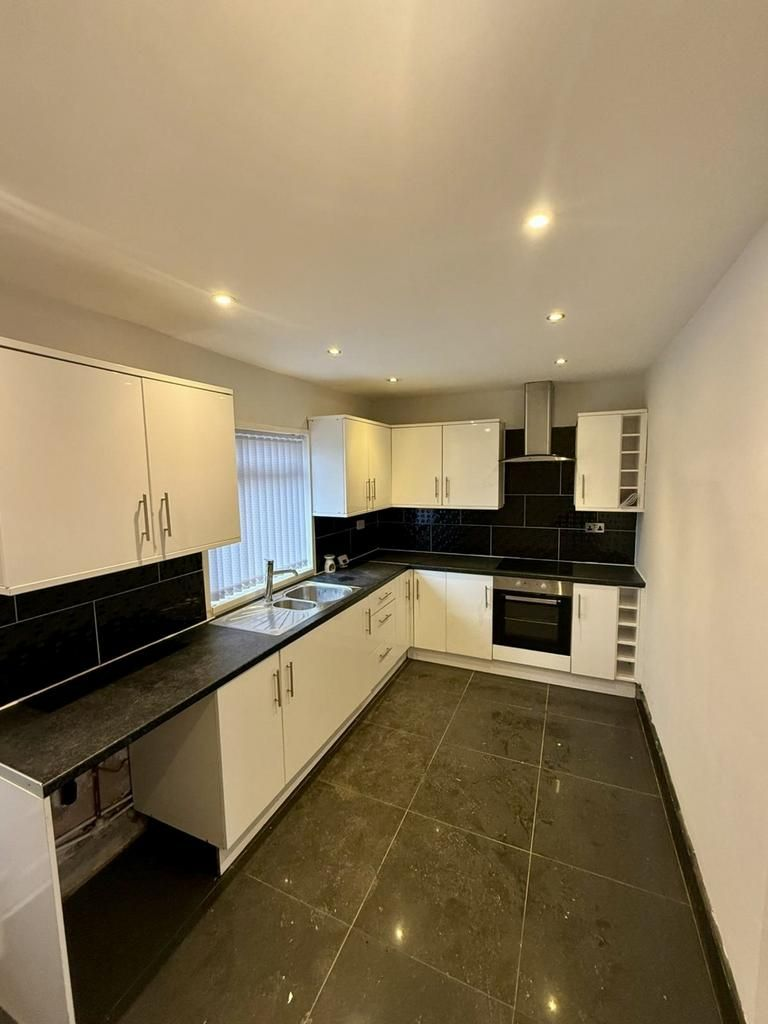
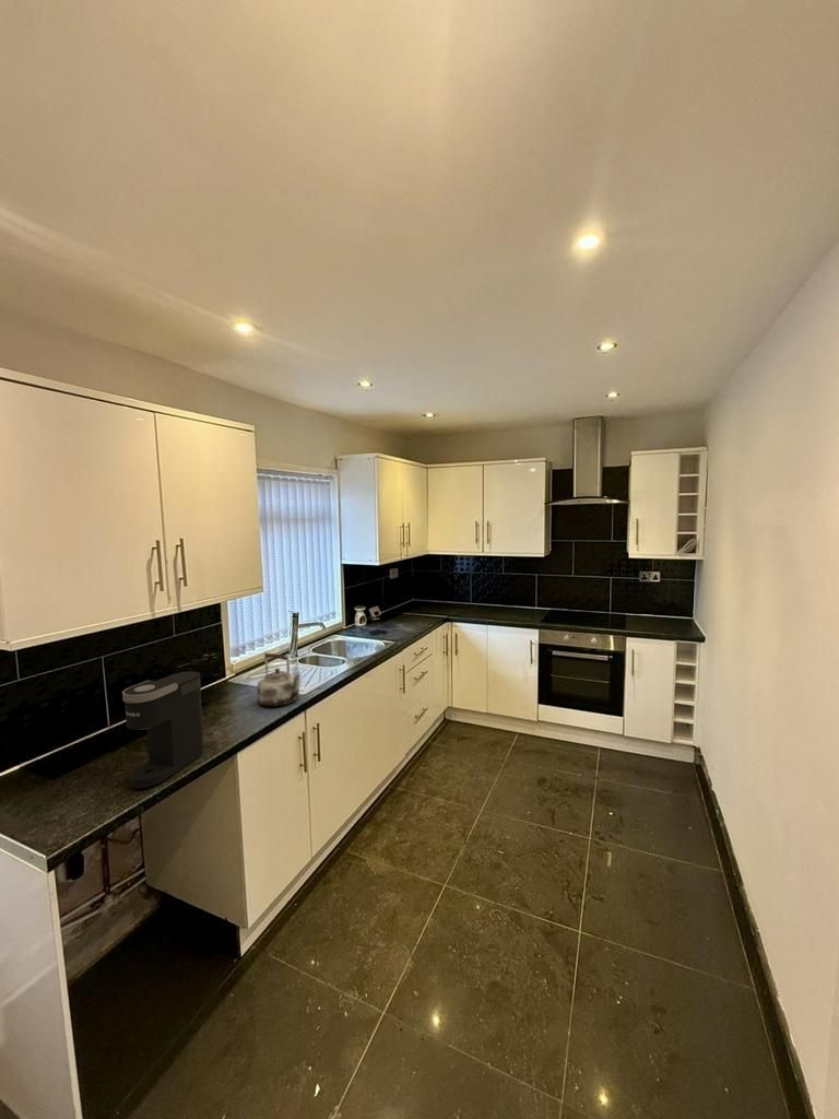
+ kettle [256,651,303,707]
+ coffee maker [121,670,205,789]
